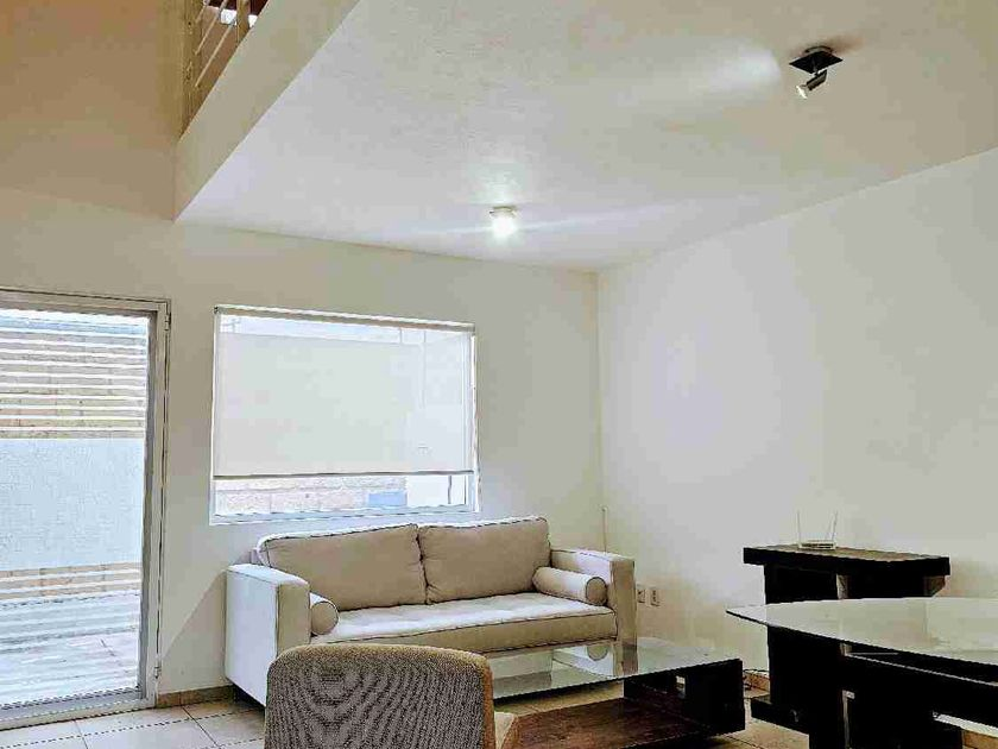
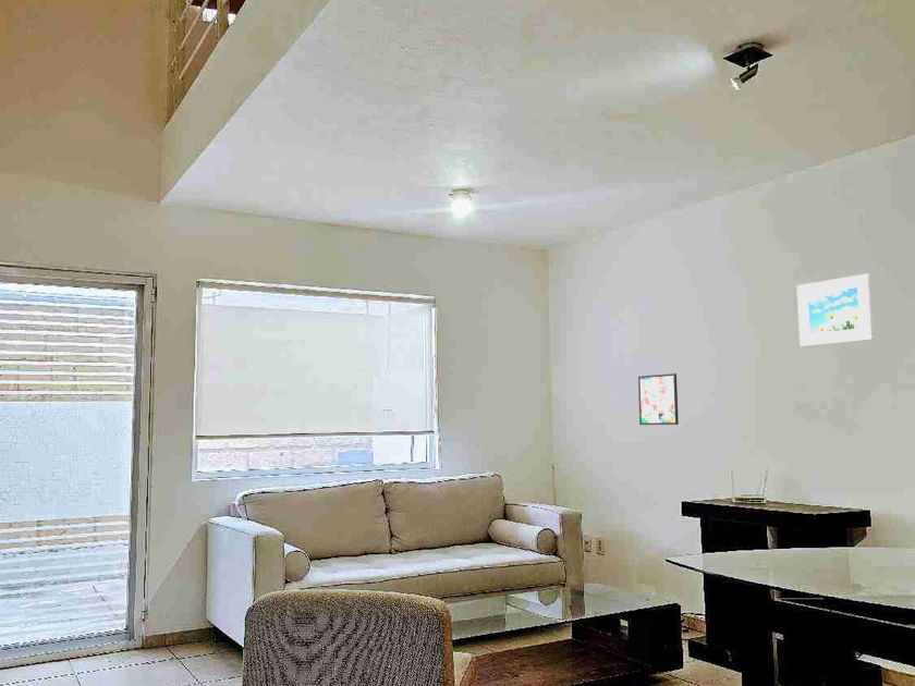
+ wall art [637,372,680,426]
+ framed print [796,272,875,347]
